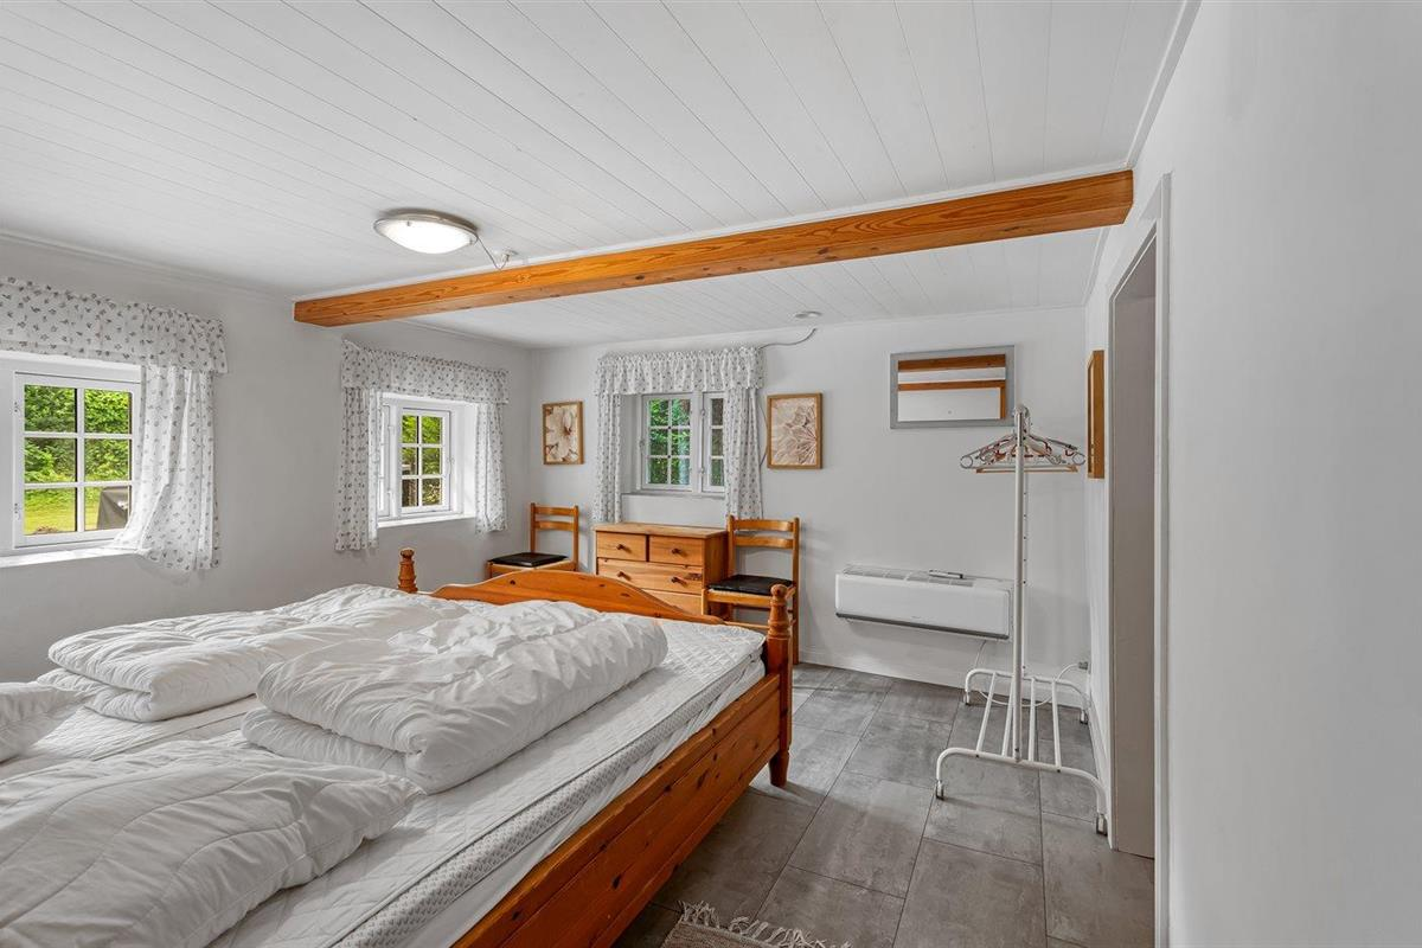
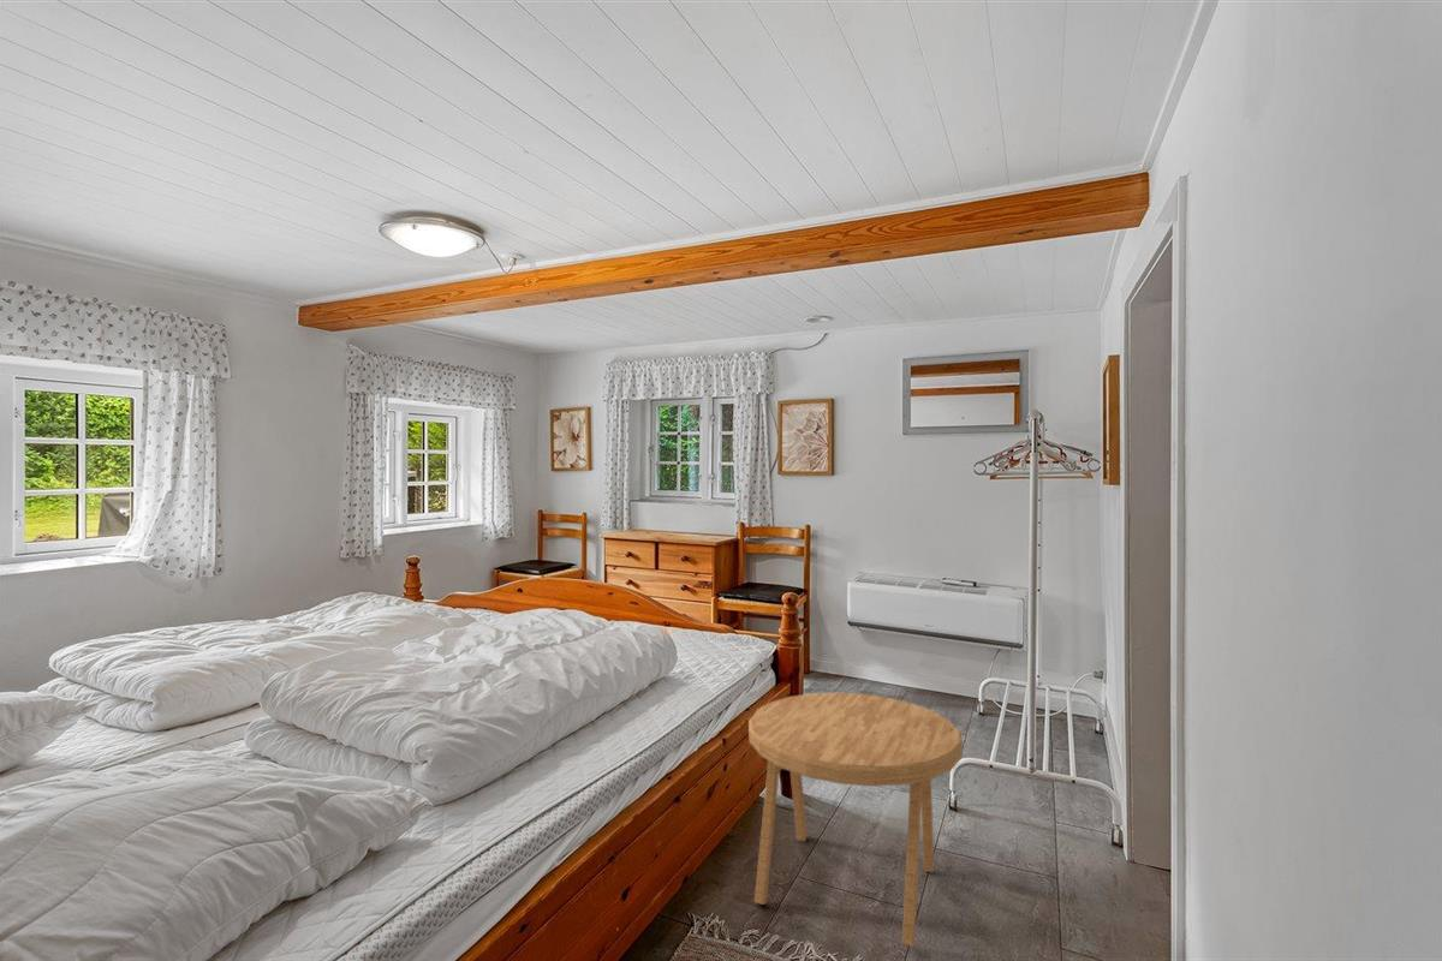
+ side table [747,692,964,948]
